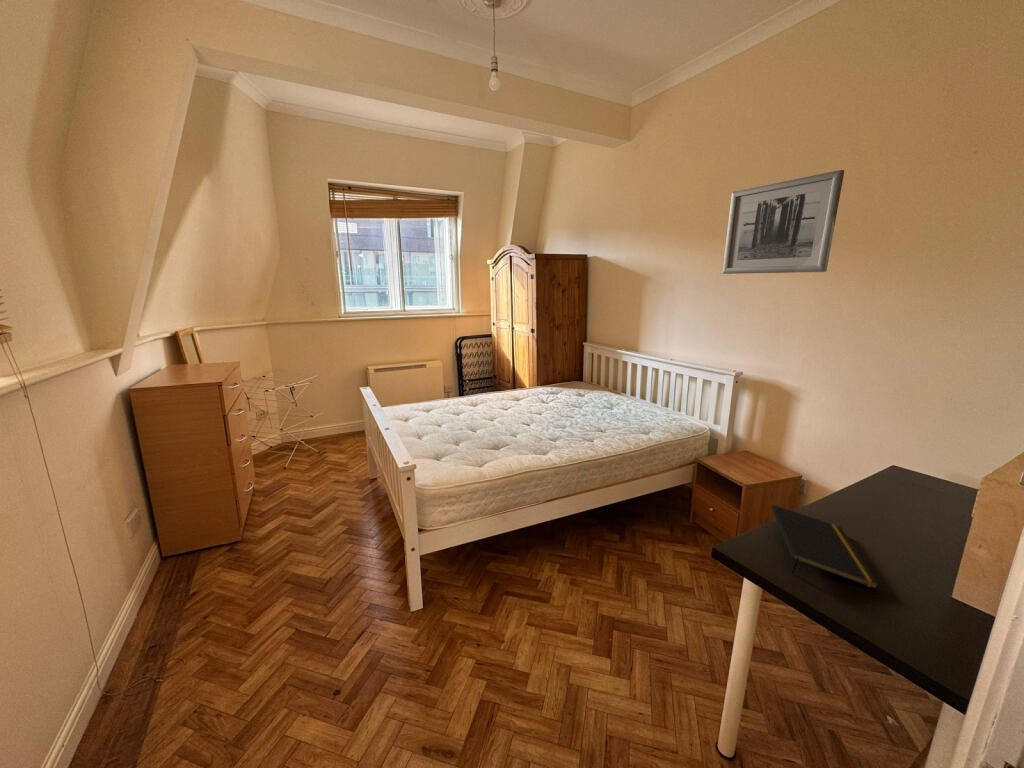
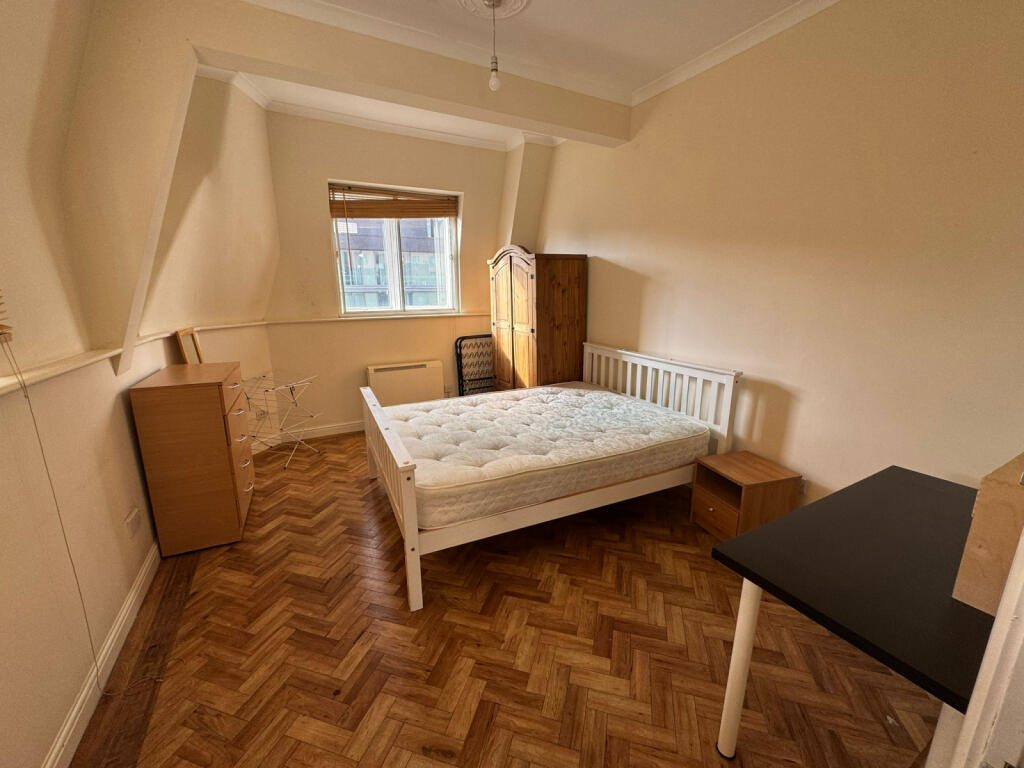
- notepad [770,504,881,590]
- wall art [721,169,845,275]
